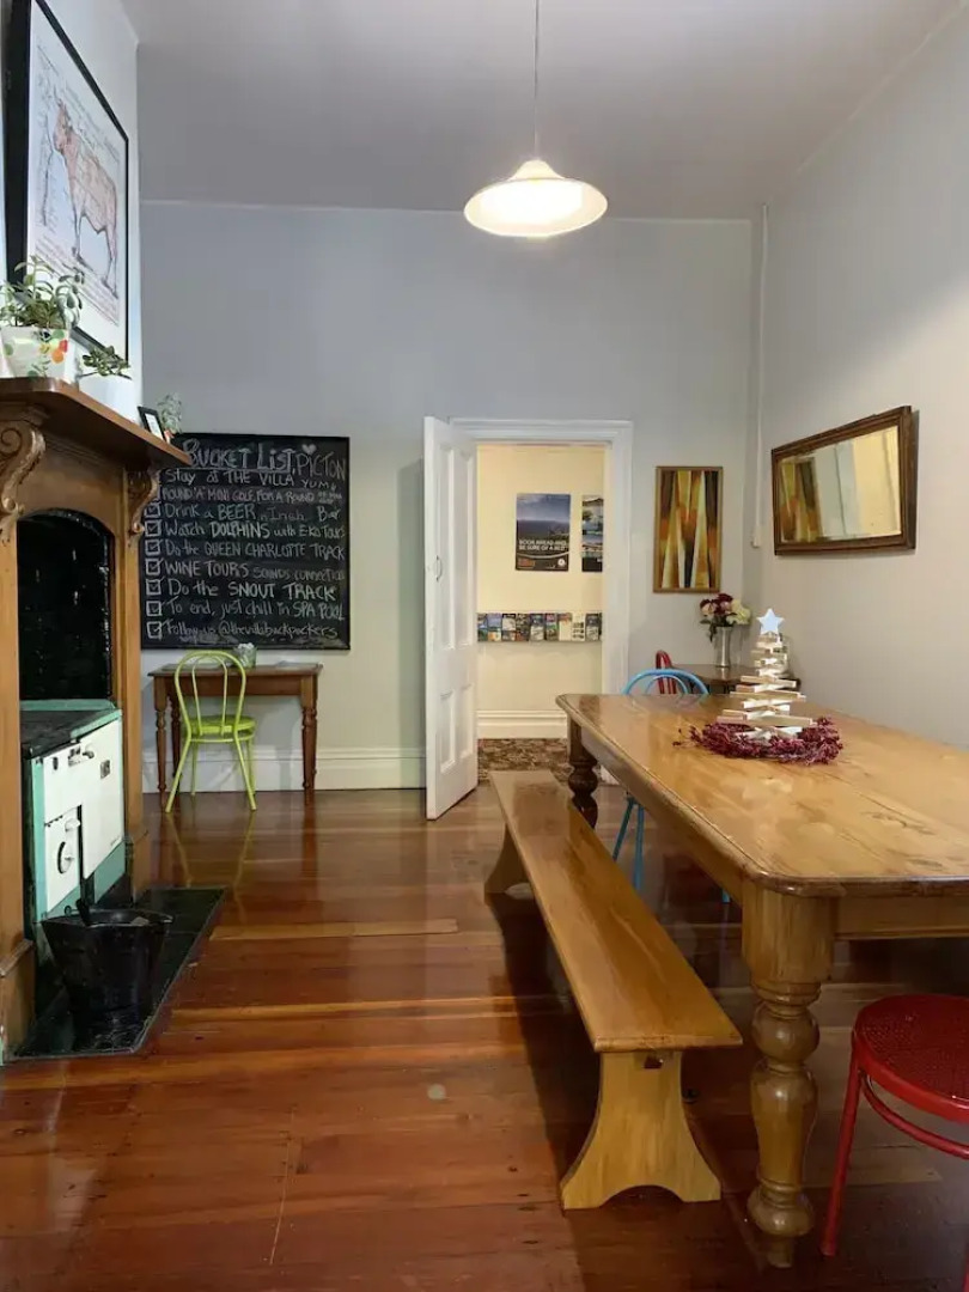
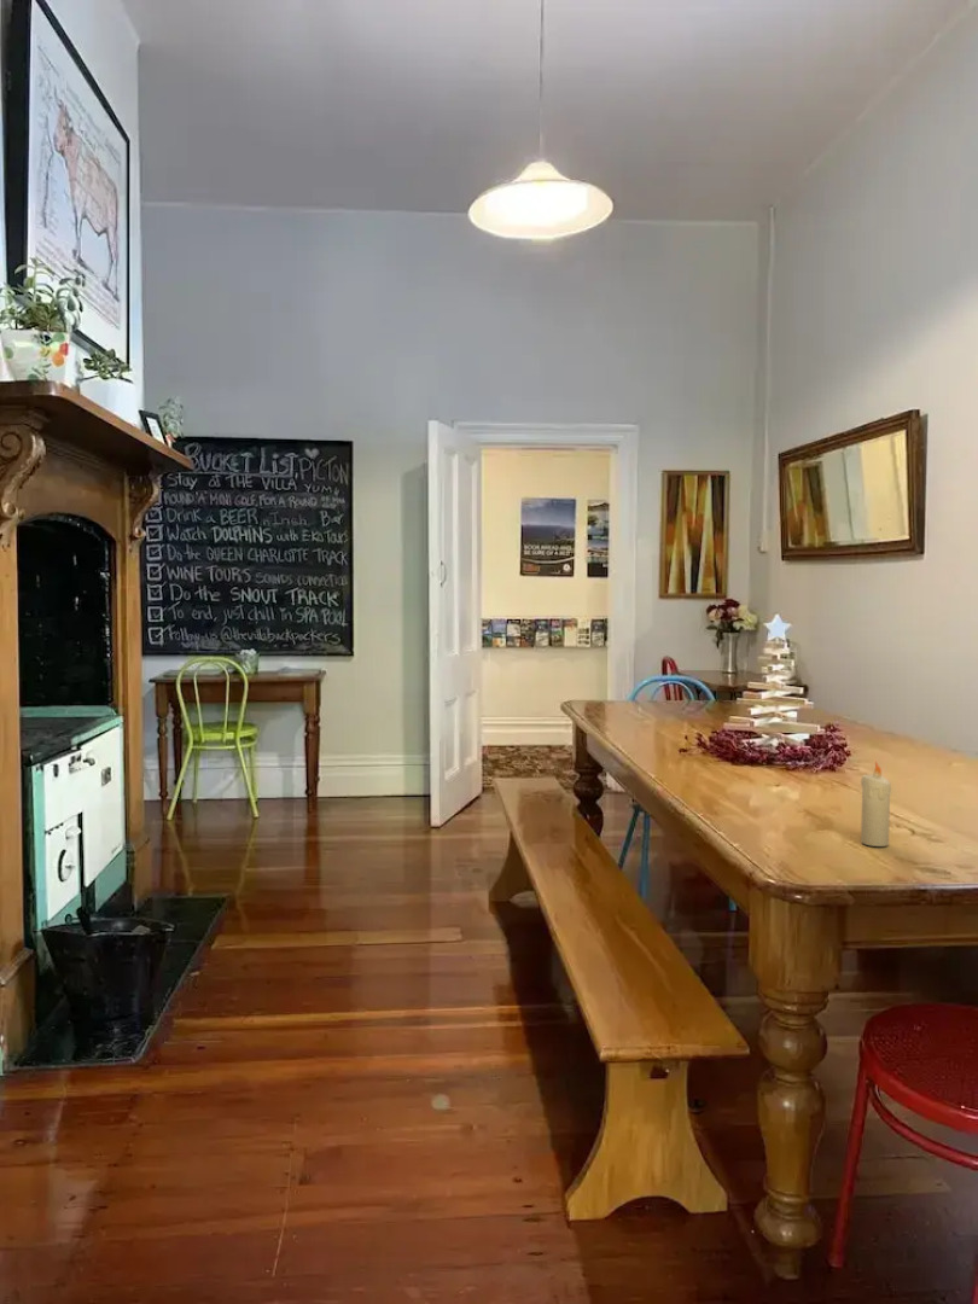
+ candle [860,761,892,848]
